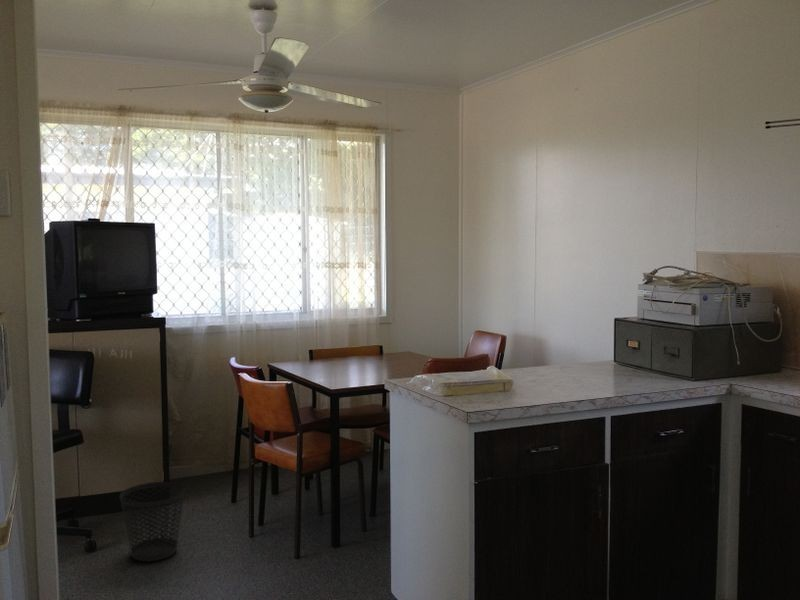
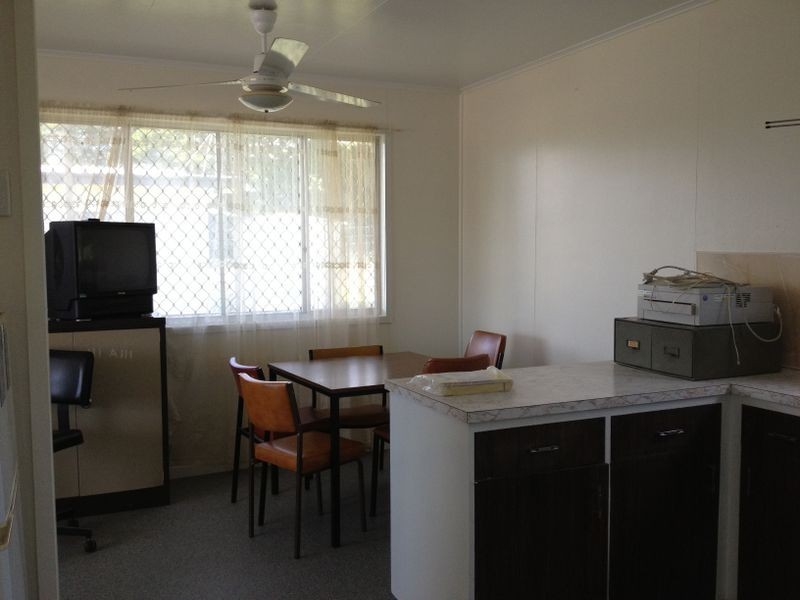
- wastebasket [119,481,186,563]
